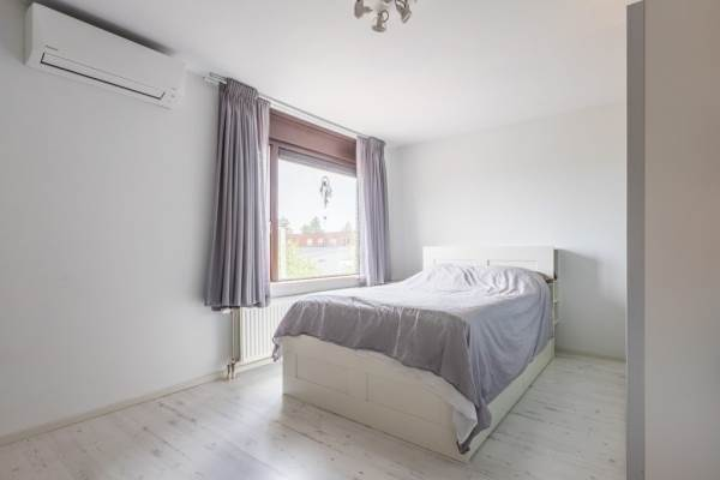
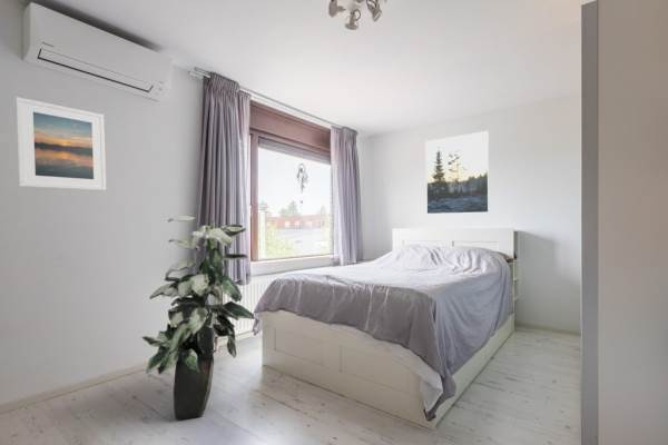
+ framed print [14,96,107,191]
+ indoor plant [140,215,255,421]
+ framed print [424,130,490,215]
